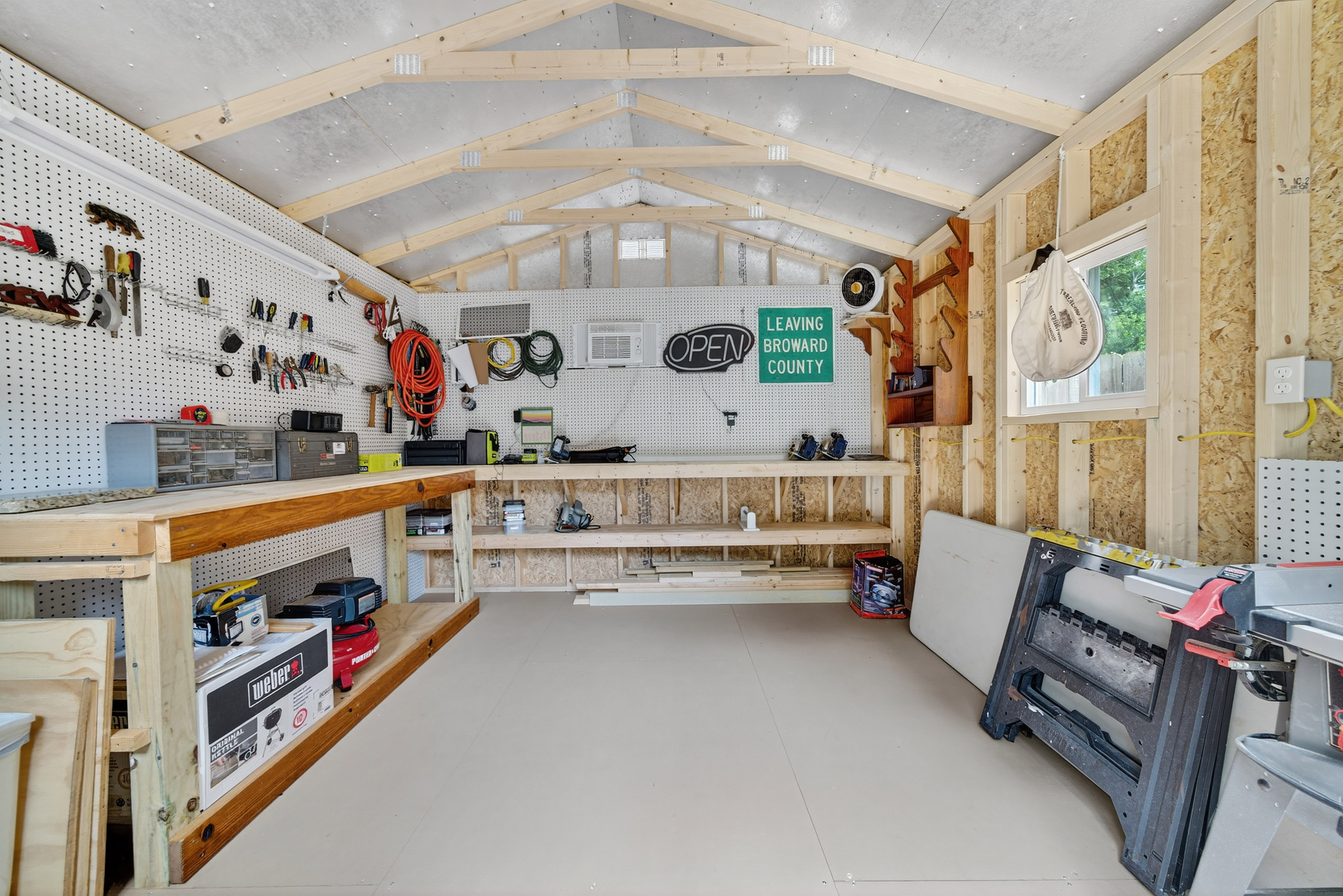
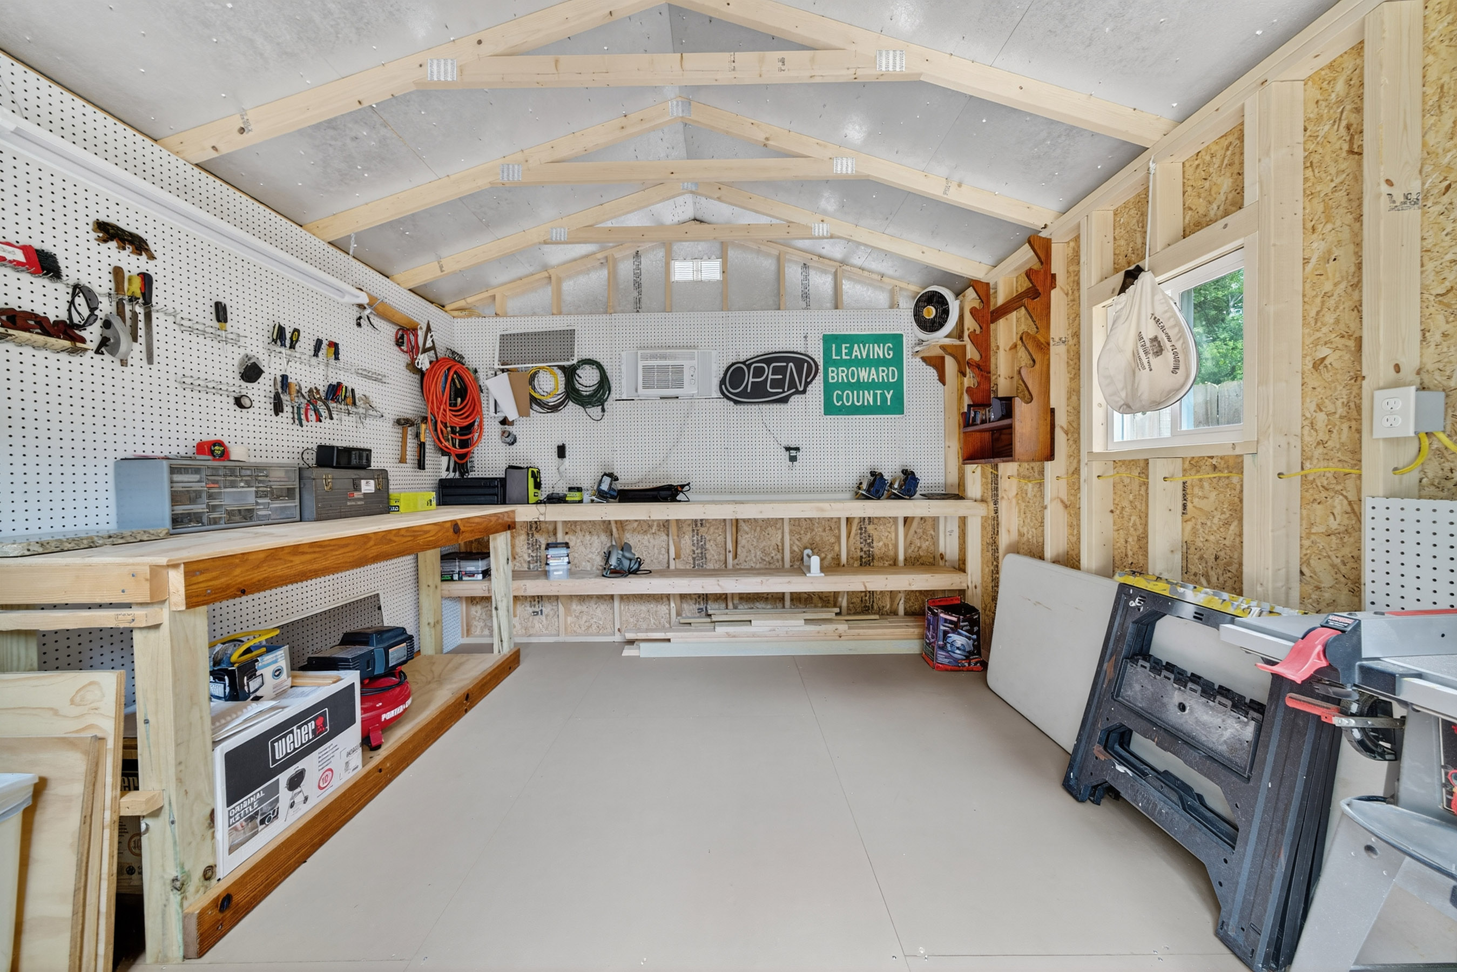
- calendar [520,405,554,445]
